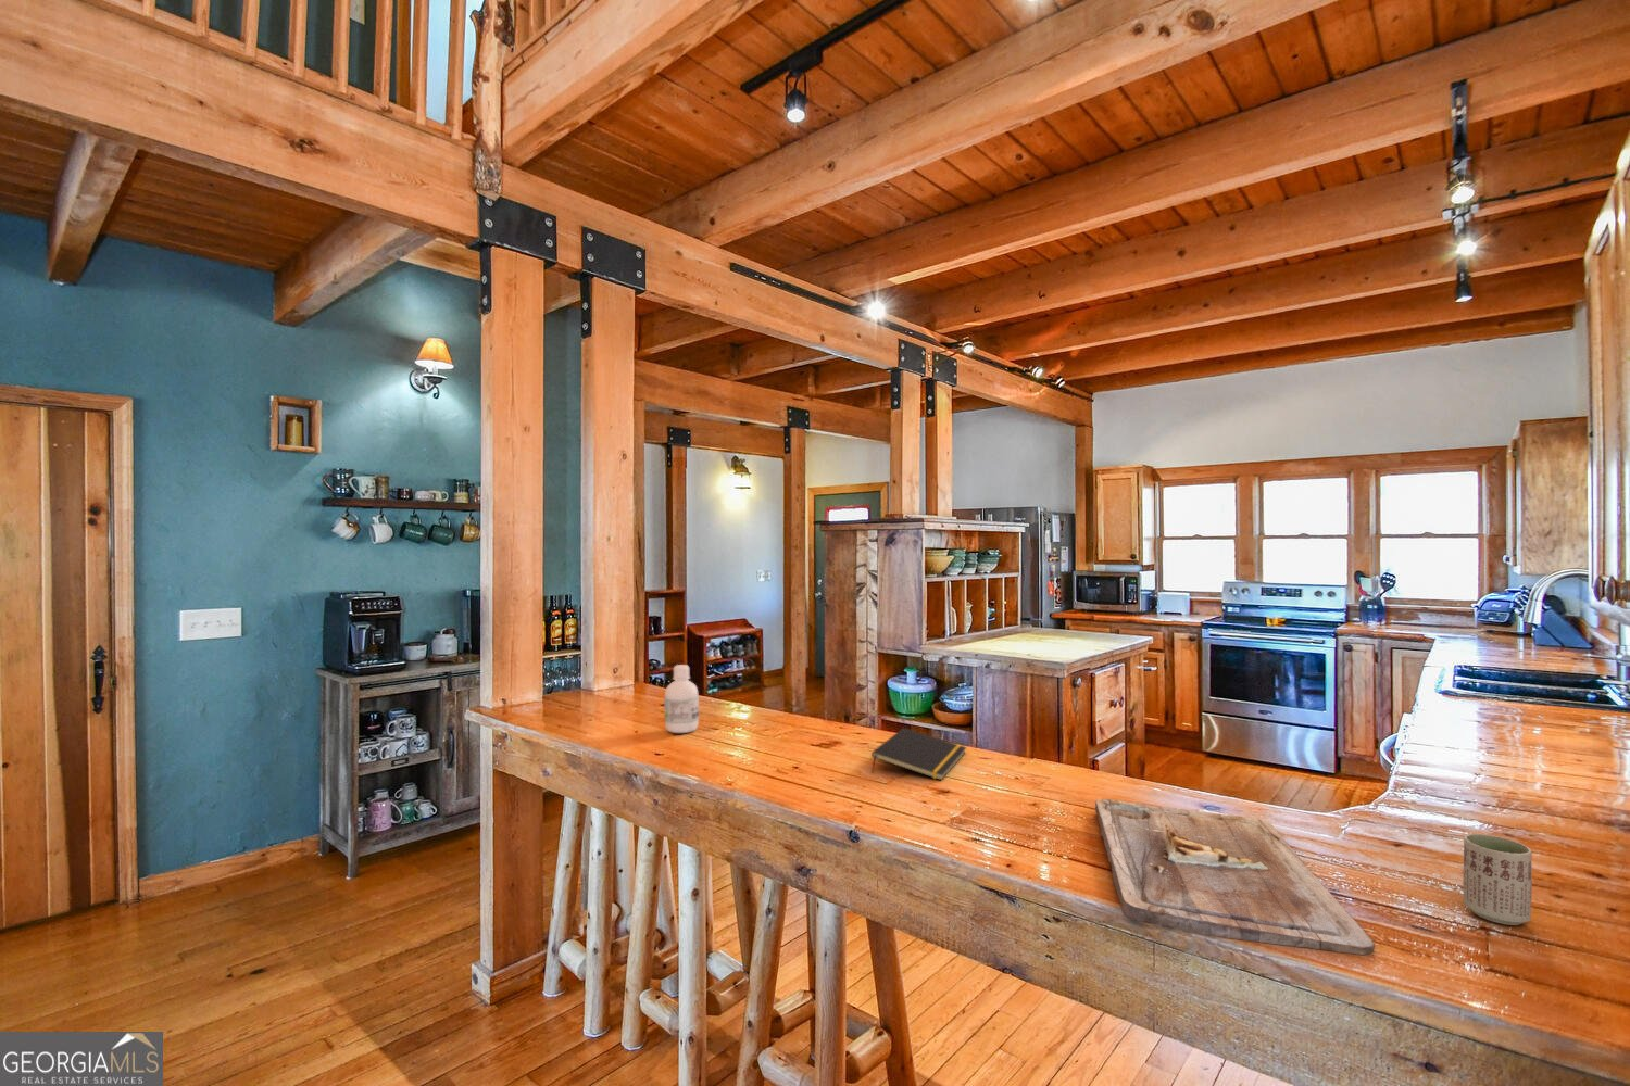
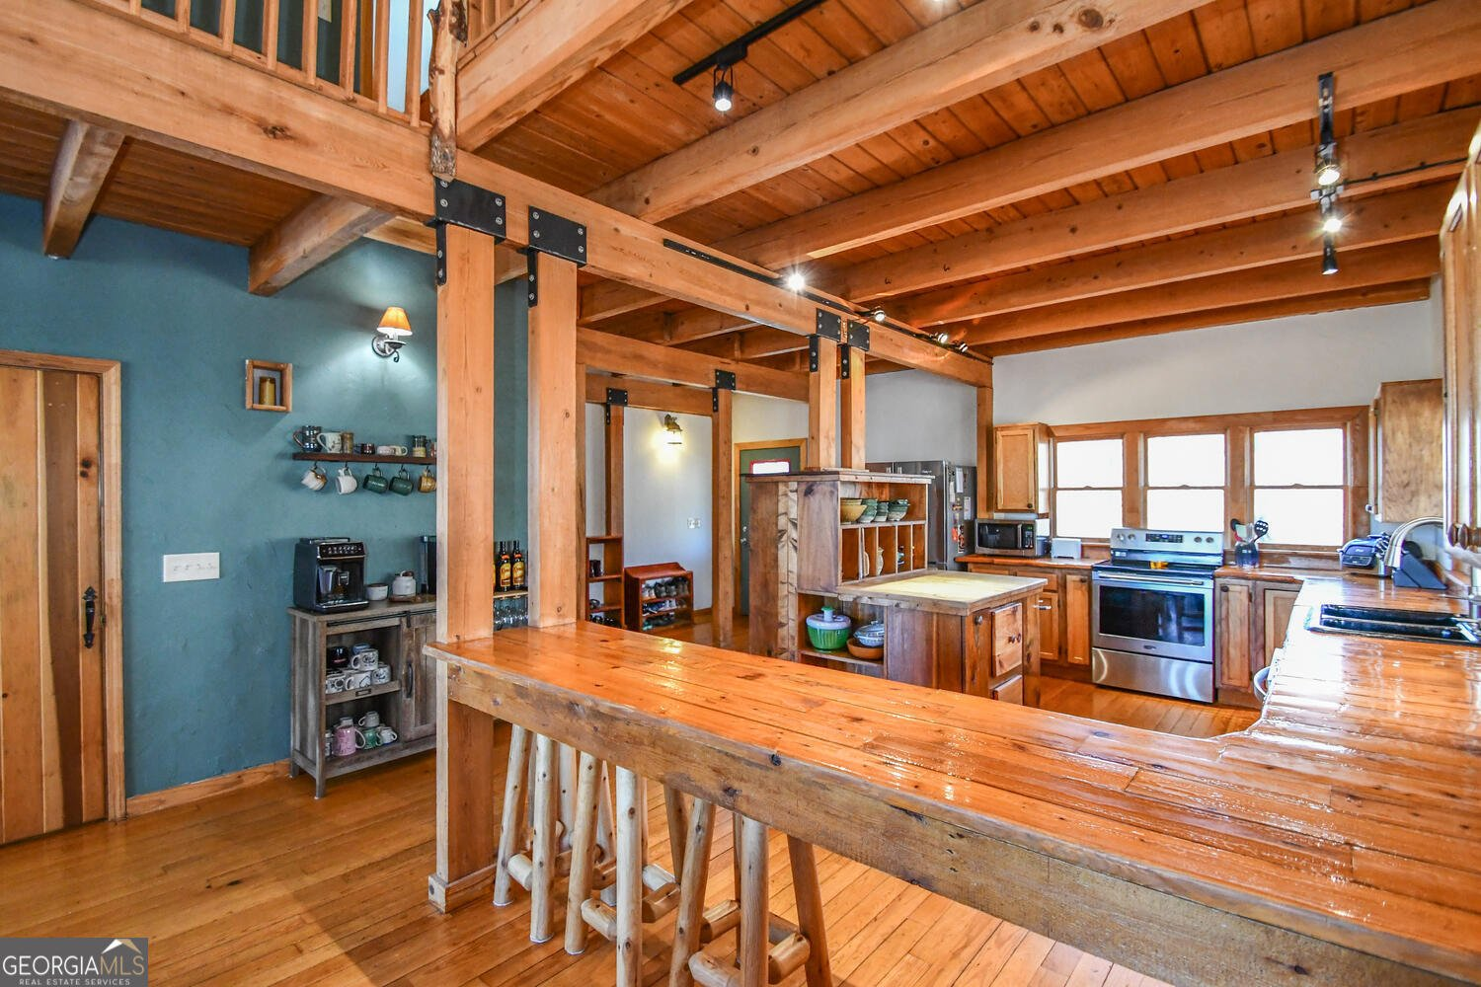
- cutting board [1094,799,1375,955]
- notepad [871,726,967,782]
- bottle [663,663,700,735]
- cup [1463,833,1533,926]
